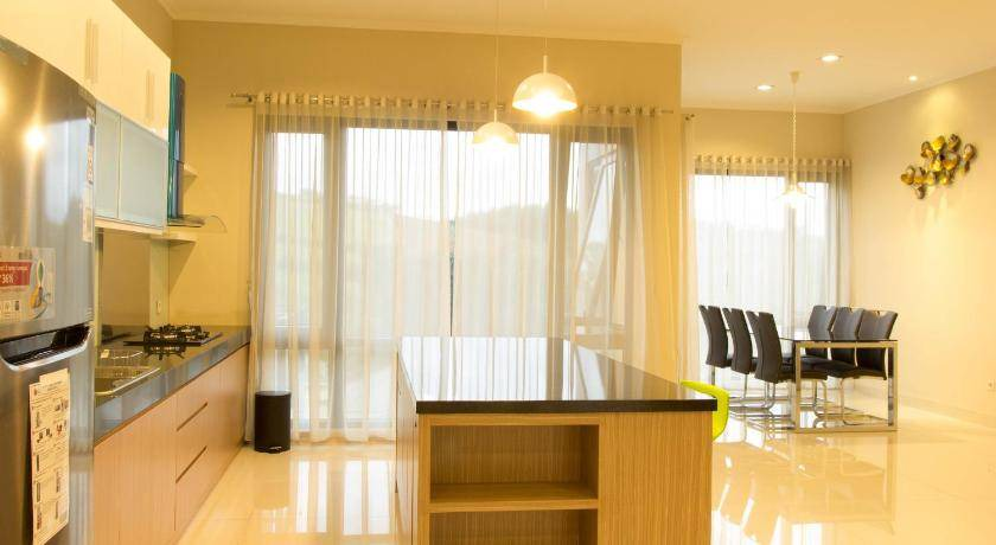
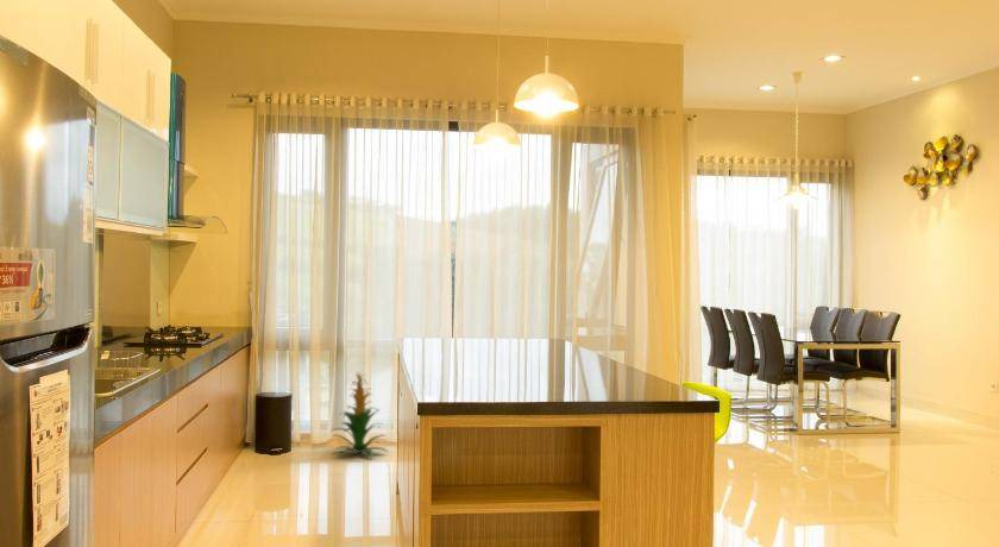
+ indoor plant [329,370,390,458]
